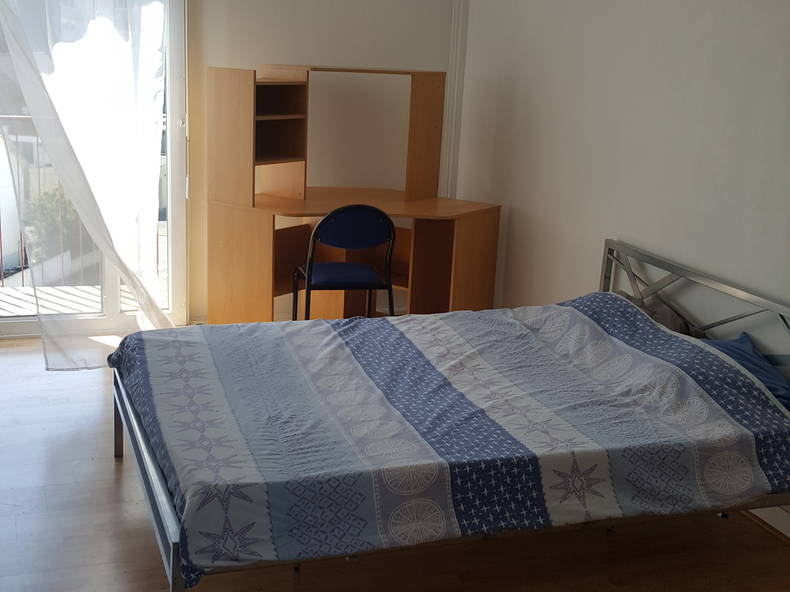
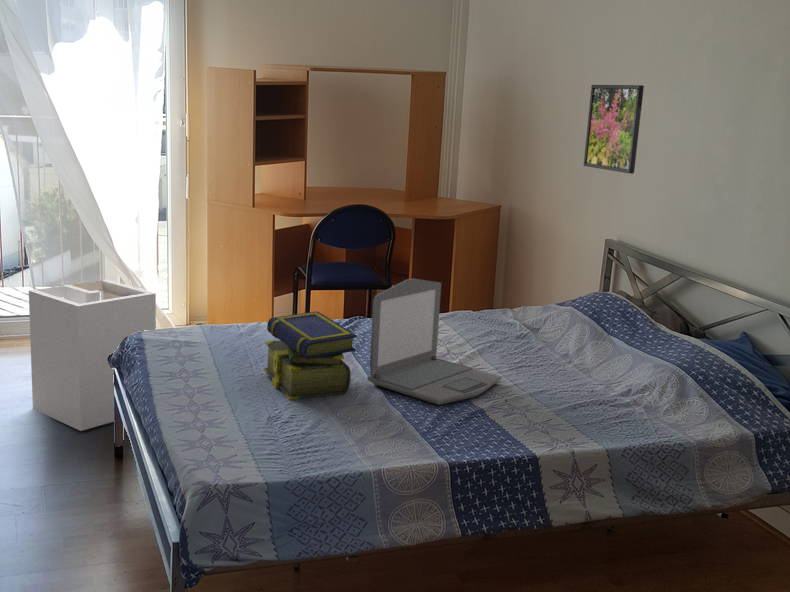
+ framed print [583,84,645,175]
+ laundry hamper [28,279,157,432]
+ laptop [367,277,502,406]
+ stack of books [263,310,358,401]
